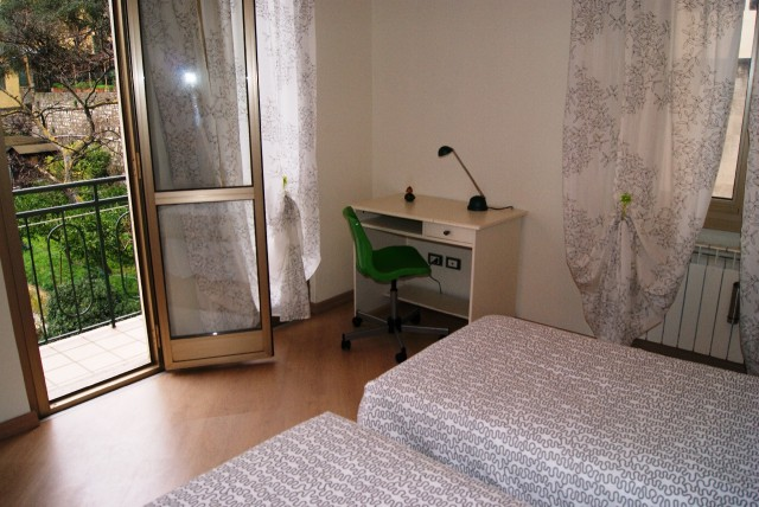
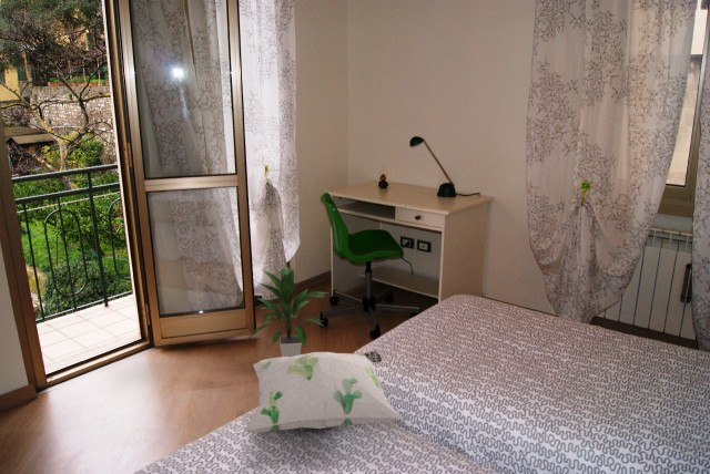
+ indoor plant [245,266,329,357]
+ decorative pillow [245,350,404,433]
